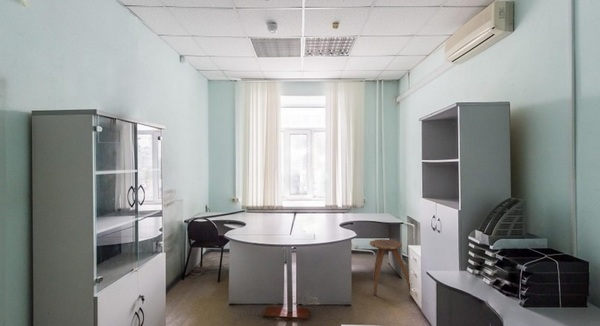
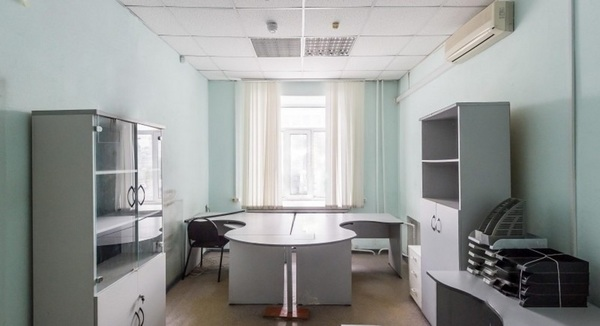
- stool [369,238,411,296]
